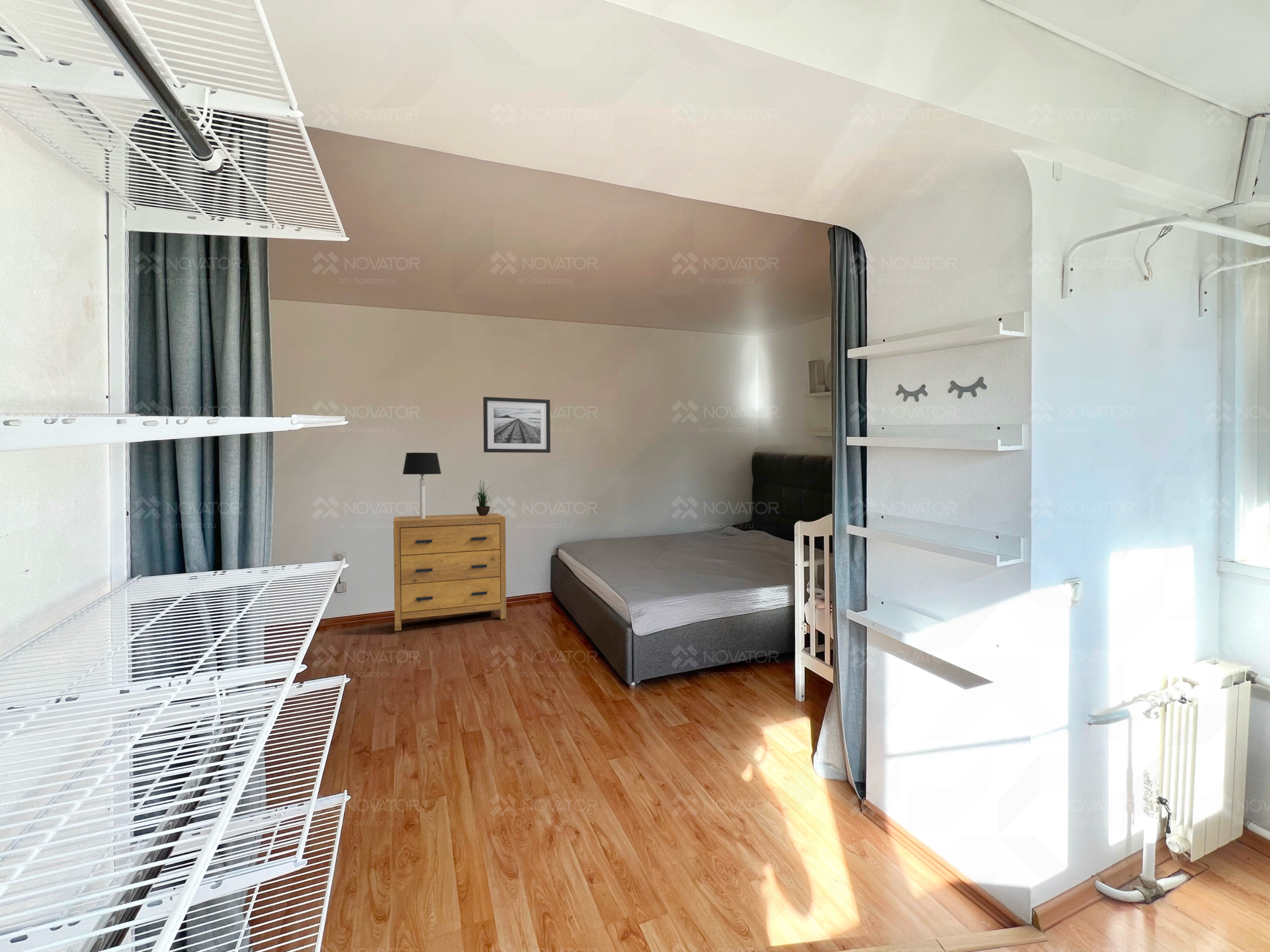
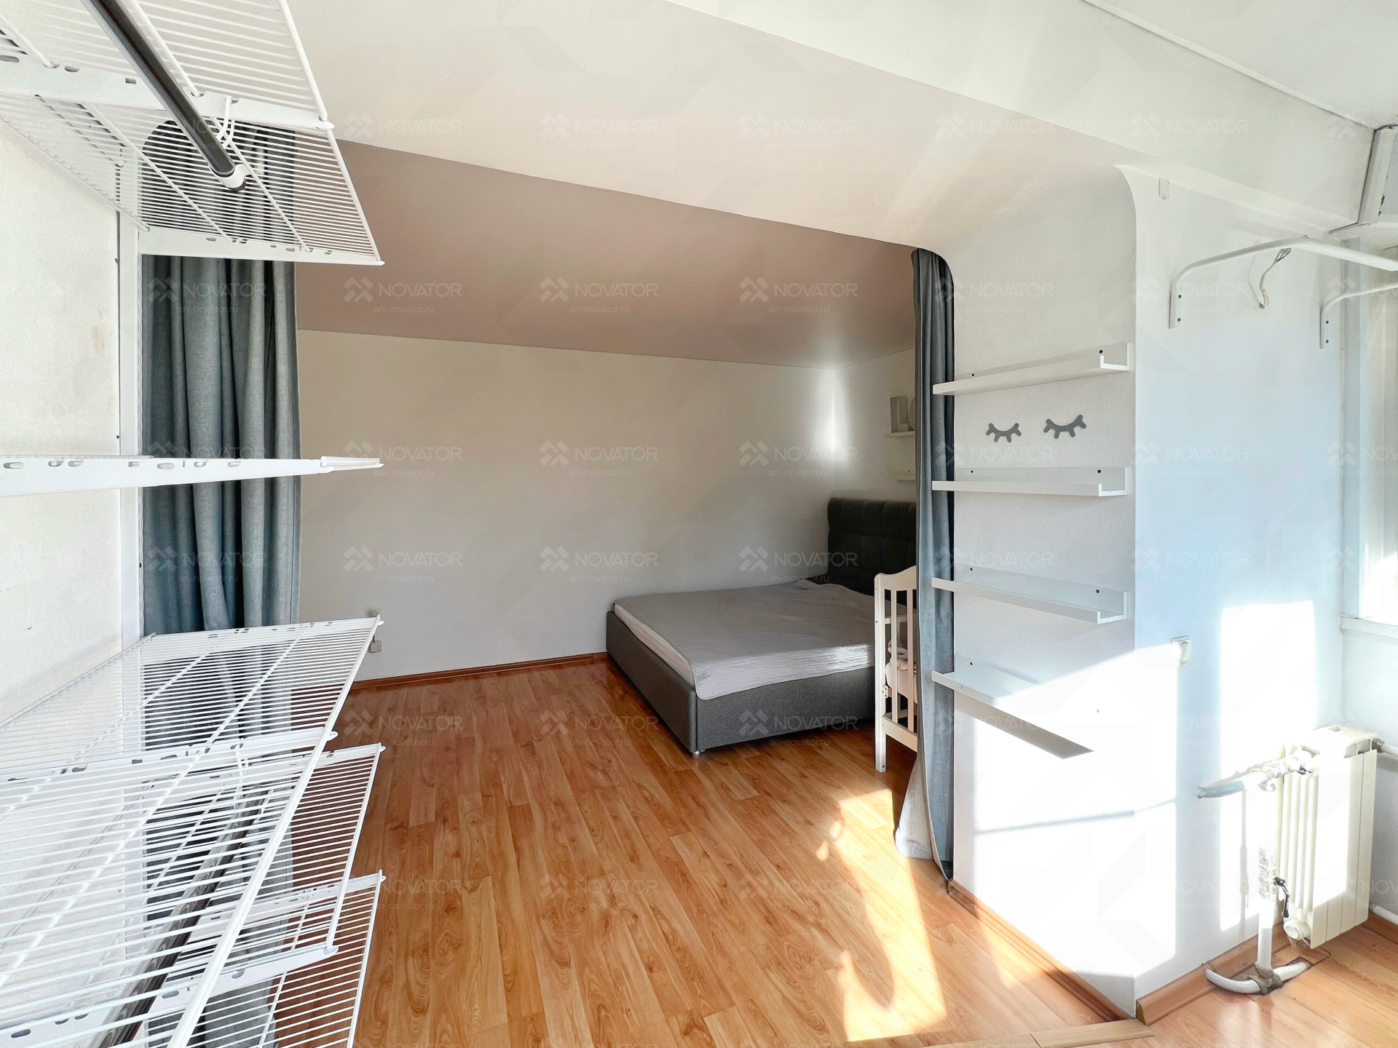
- wall art [483,396,551,454]
- dresser [393,512,507,631]
- table lamp [402,452,442,519]
- potted plant [472,477,493,516]
